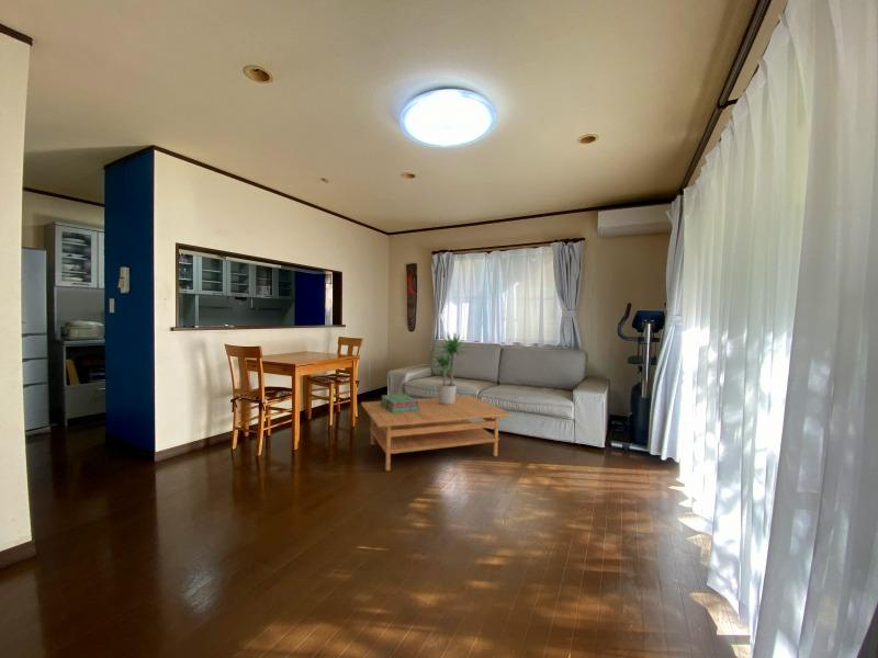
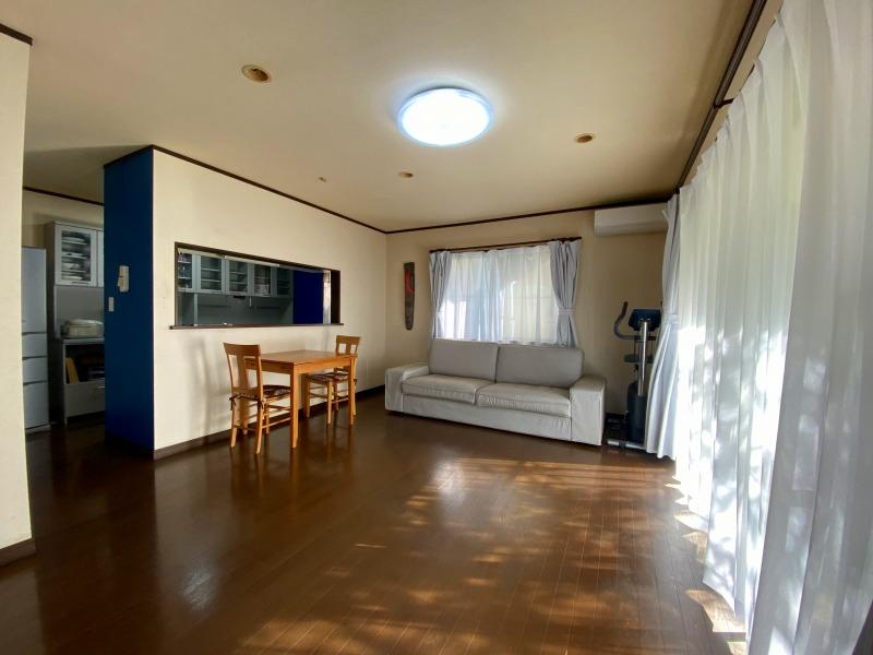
- stack of books [379,393,419,413]
- coffee table [360,395,513,472]
- potted plant [425,331,471,405]
